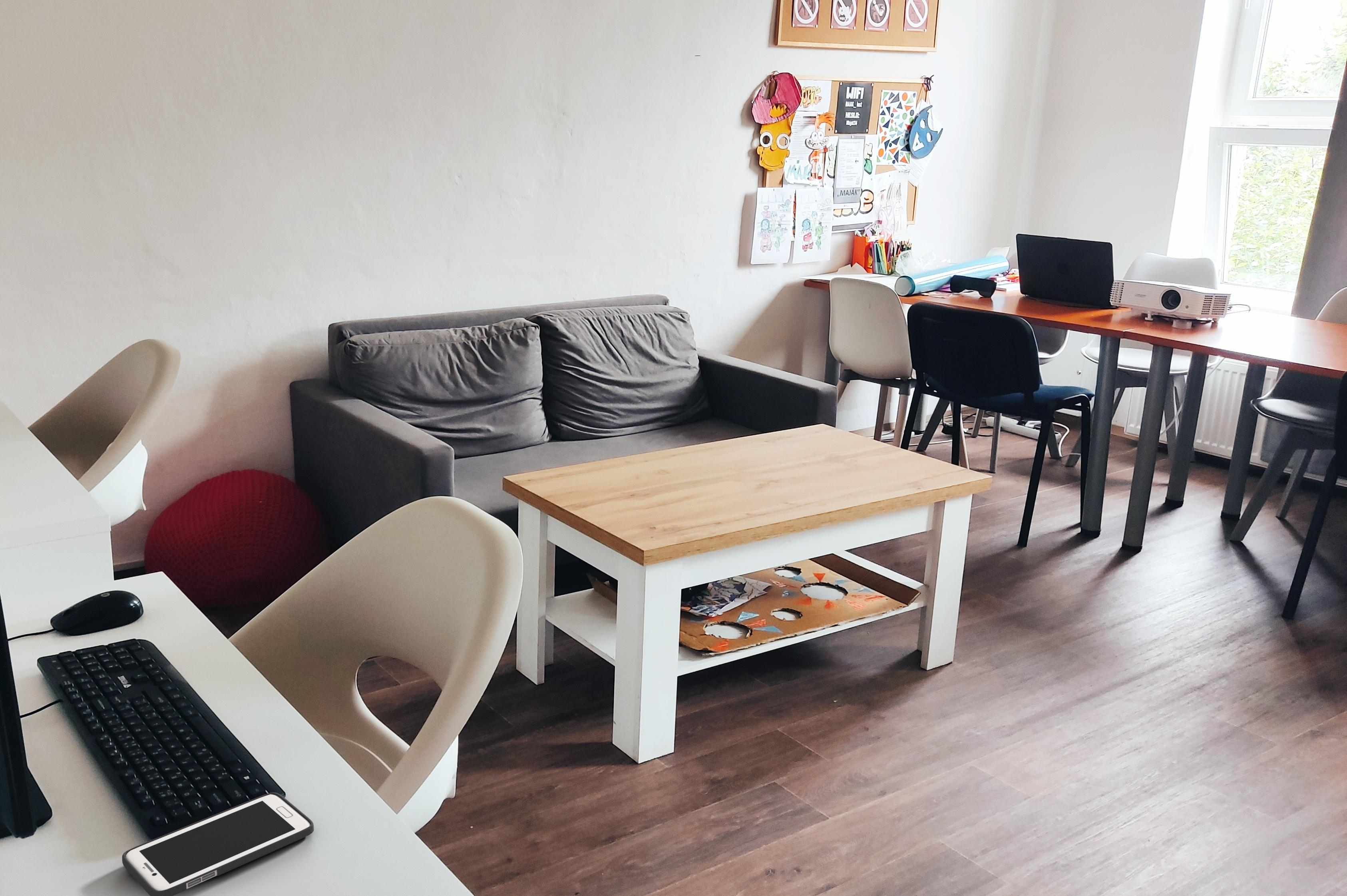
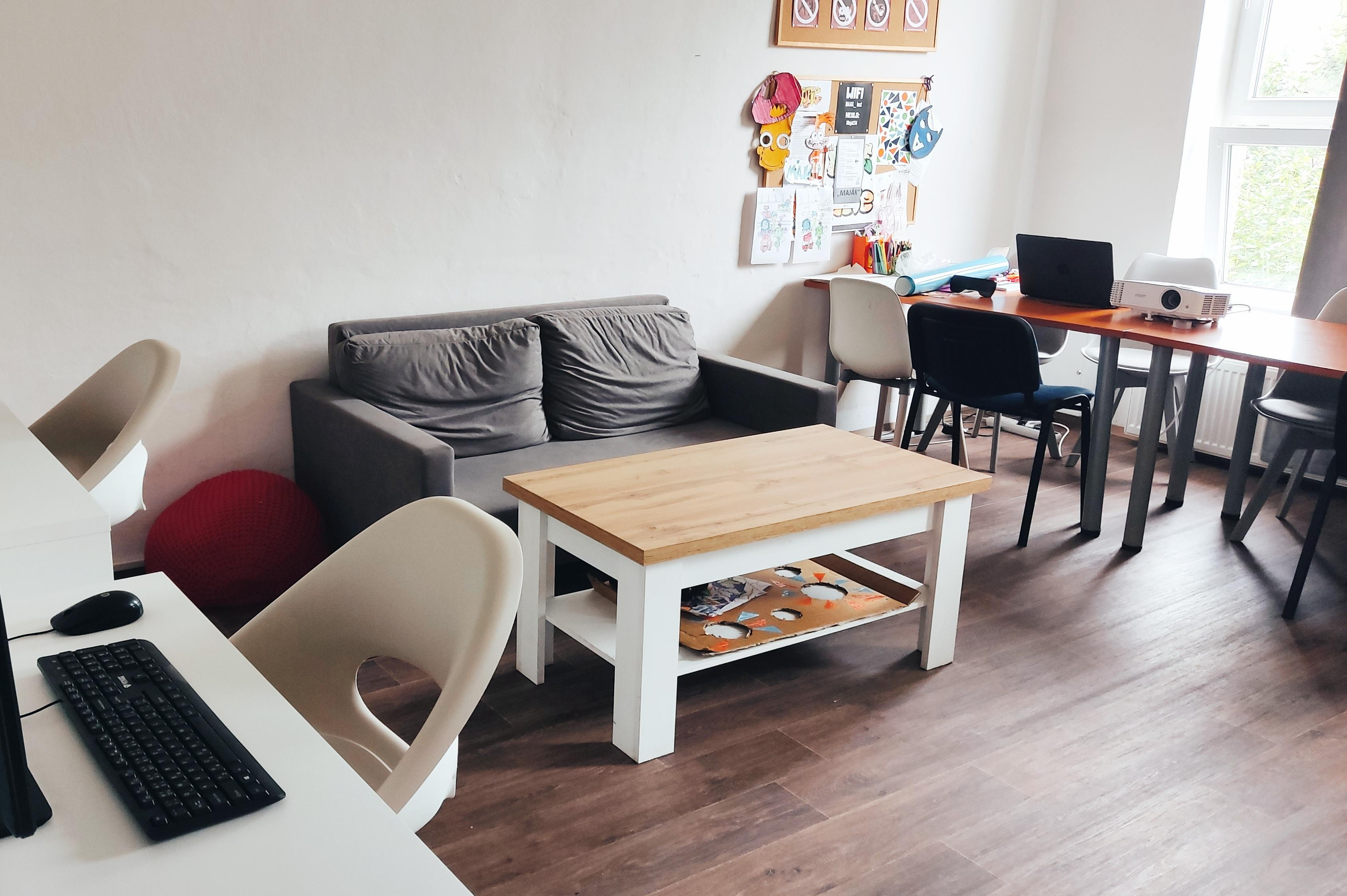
- cell phone [122,792,314,896]
